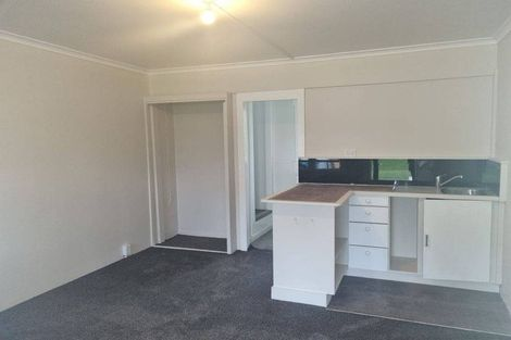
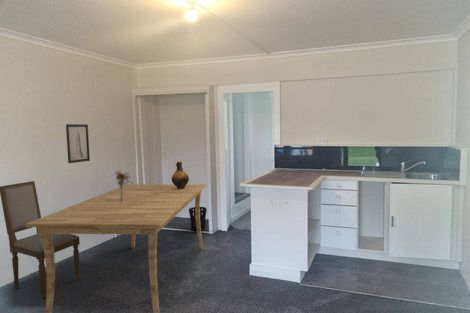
+ dining chair [0,180,81,299]
+ bouquet [115,169,134,202]
+ ceramic jug [171,160,190,189]
+ wastebasket [188,206,208,232]
+ dining table [26,183,208,313]
+ wall art [65,123,91,164]
